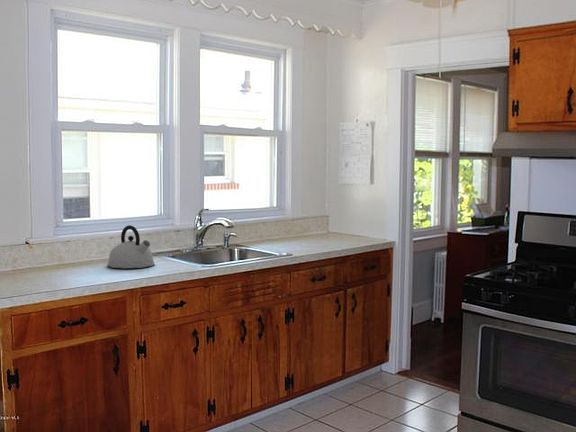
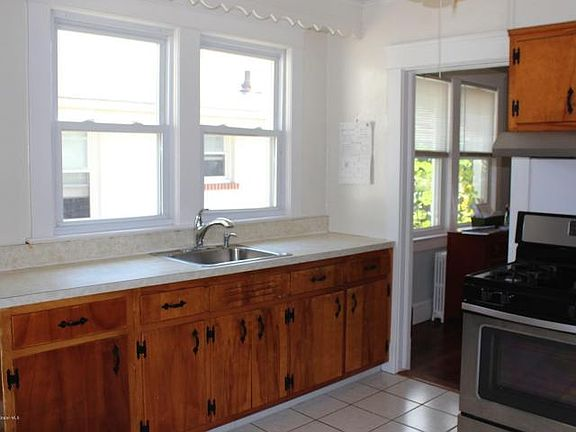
- kettle [106,224,155,269]
